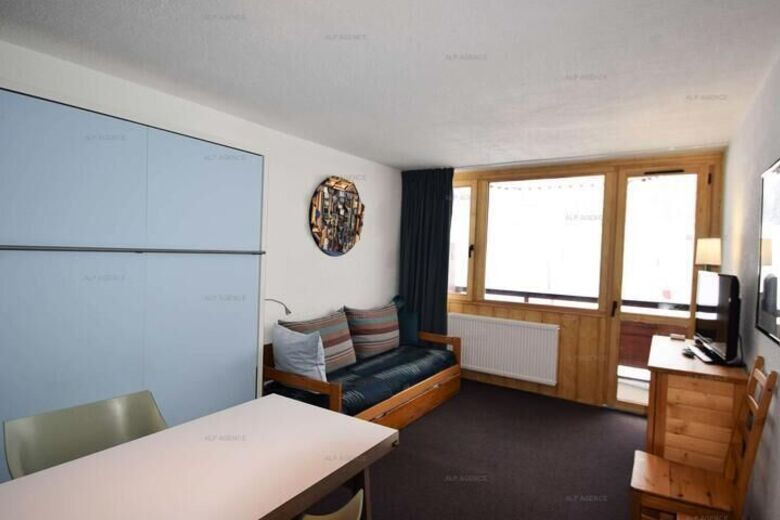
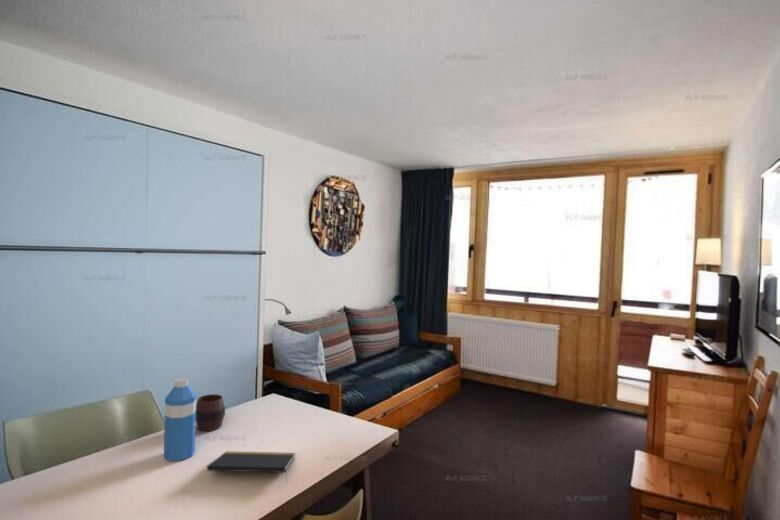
+ notepad [206,450,296,483]
+ cup [195,393,226,432]
+ water bottle [163,377,197,462]
